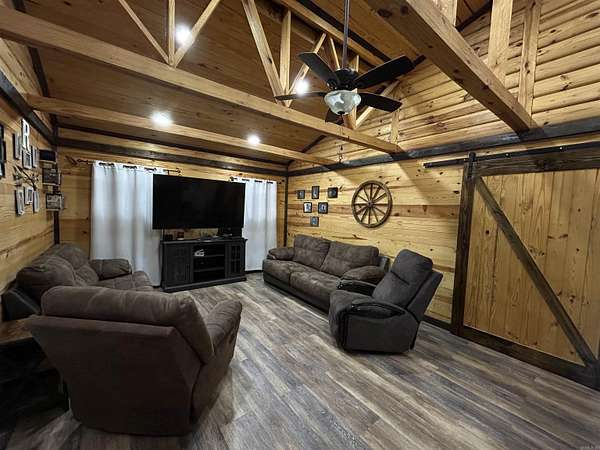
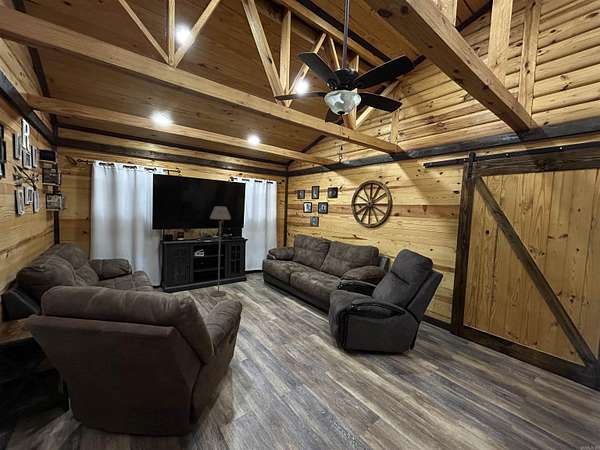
+ floor lamp [209,205,232,298]
